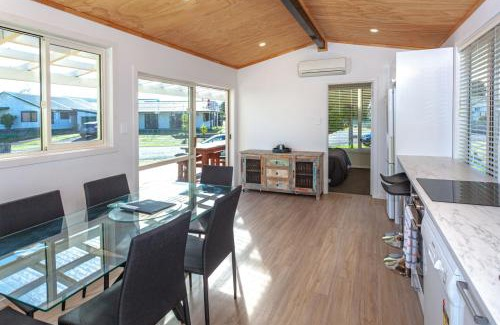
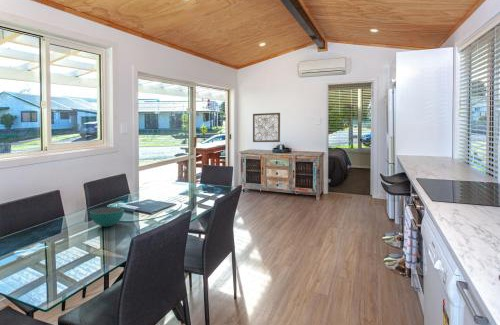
+ wall art [252,112,281,143]
+ bowl [89,207,125,228]
